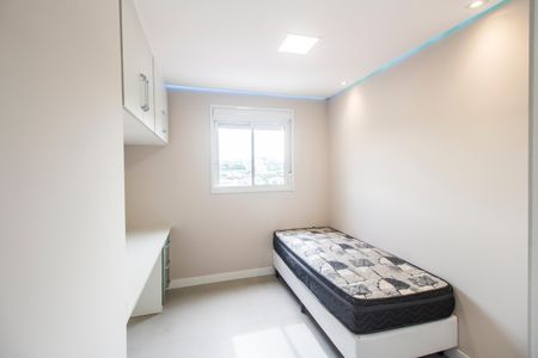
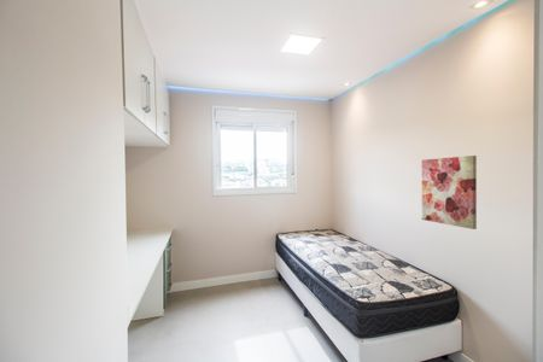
+ wall art [421,154,478,230]
